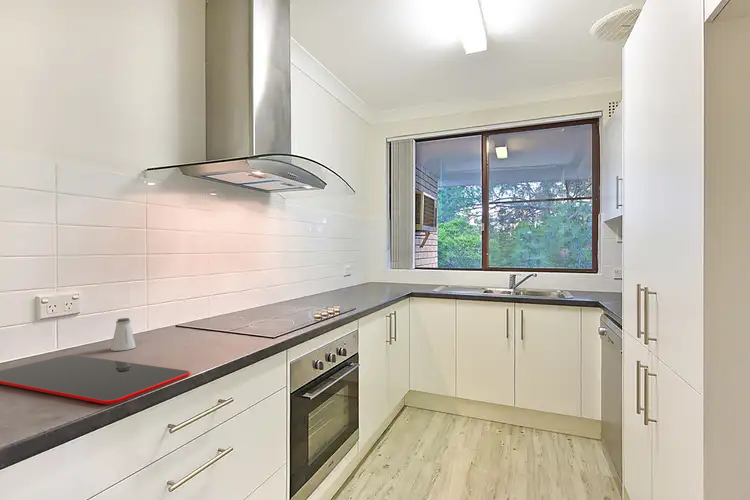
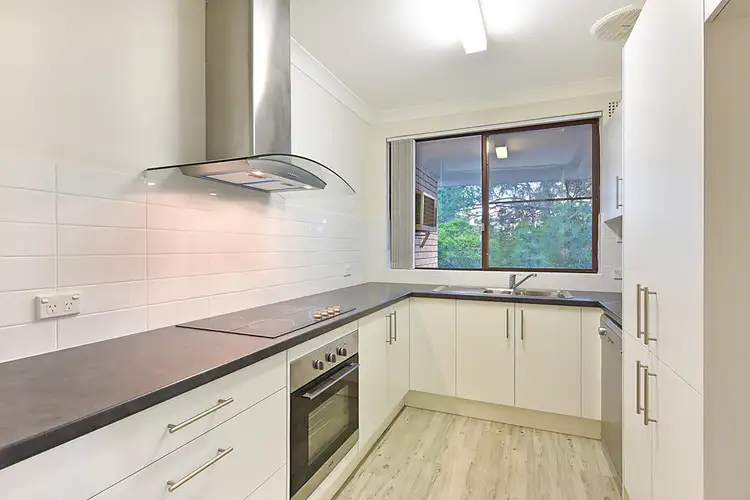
- cutting board [0,354,191,405]
- saltshaker [110,317,137,352]
